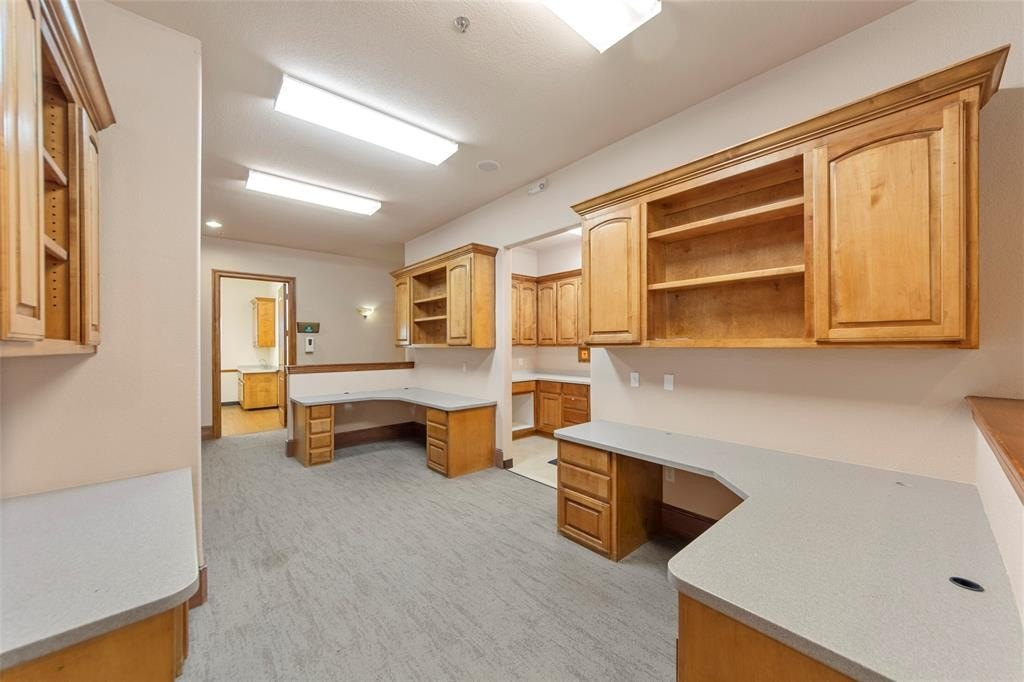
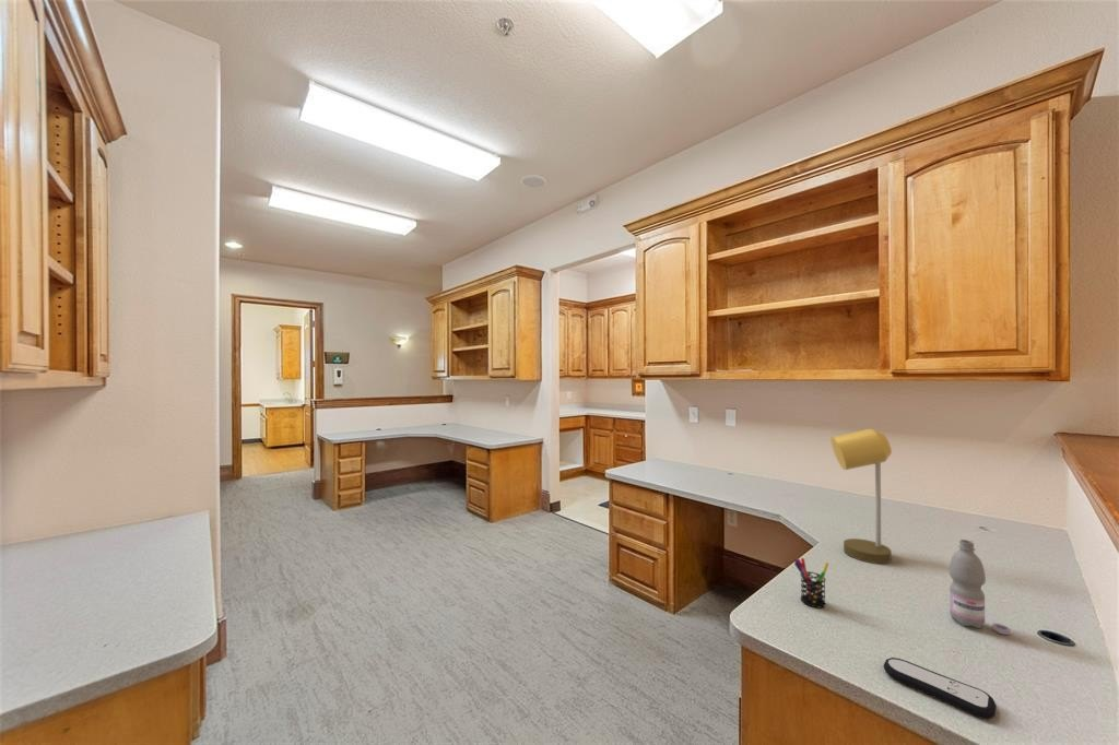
+ pen holder [792,557,829,608]
+ water bottle [947,539,1011,636]
+ desk lamp [829,427,893,565]
+ remote control [882,657,997,720]
